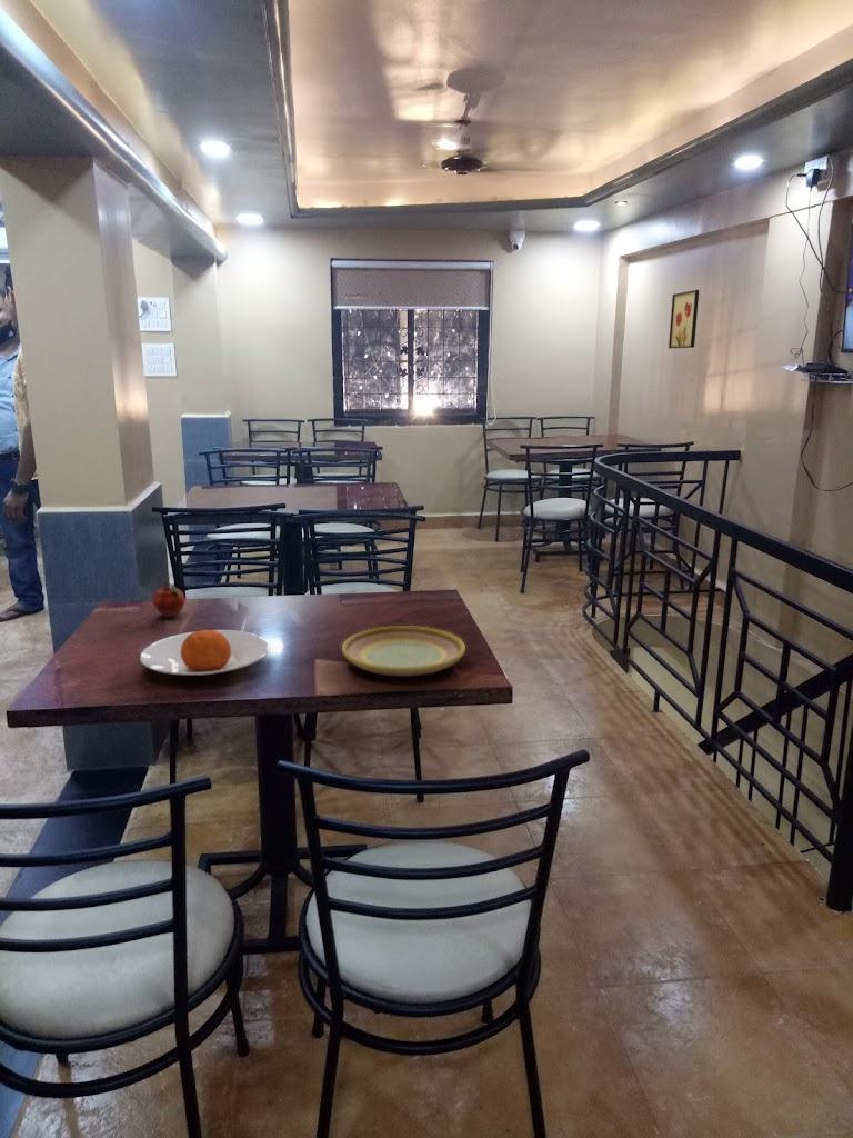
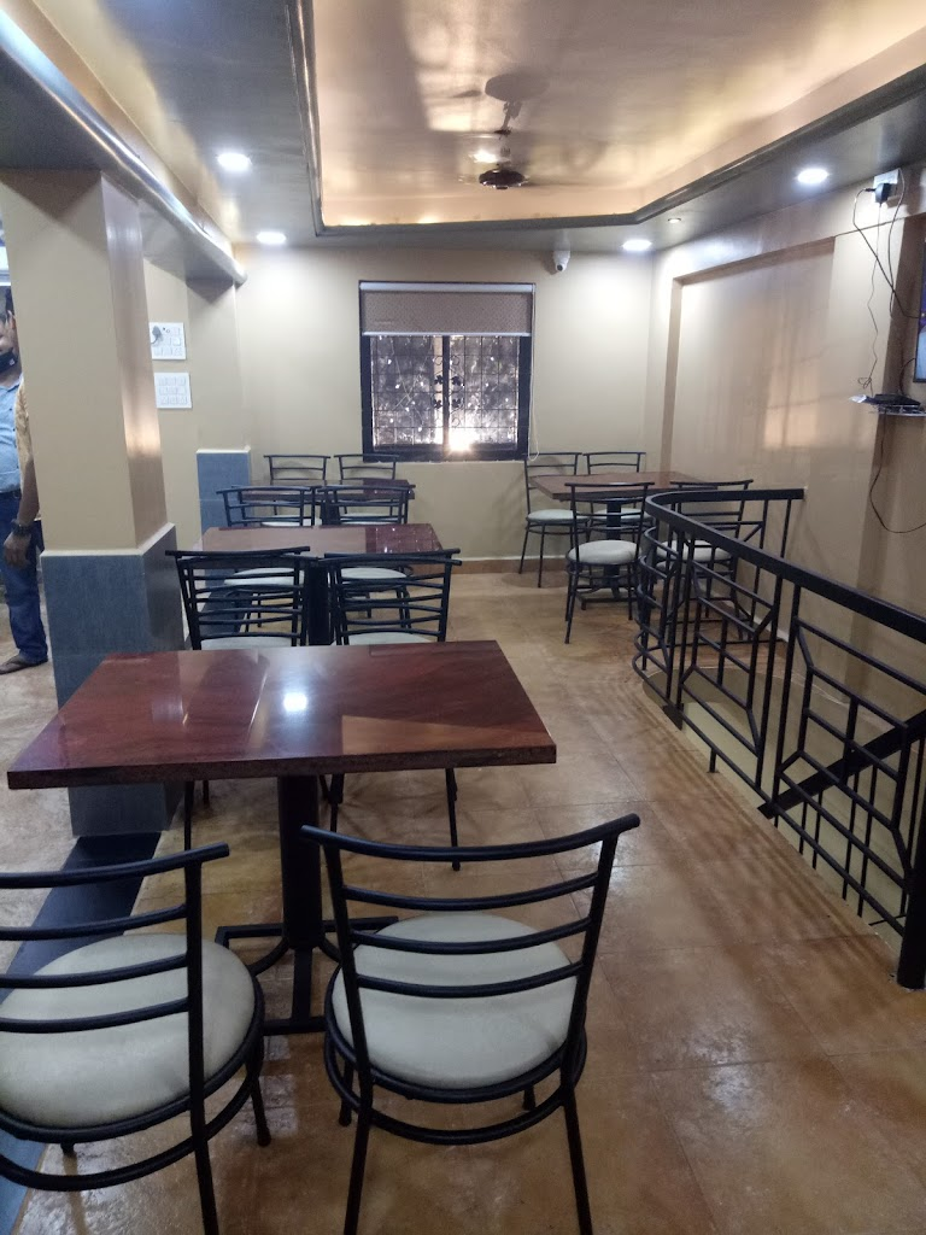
- wall art [668,289,700,349]
- plate [341,625,466,678]
- fruit [152,579,187,618]
- plate [139,629,271,677]
